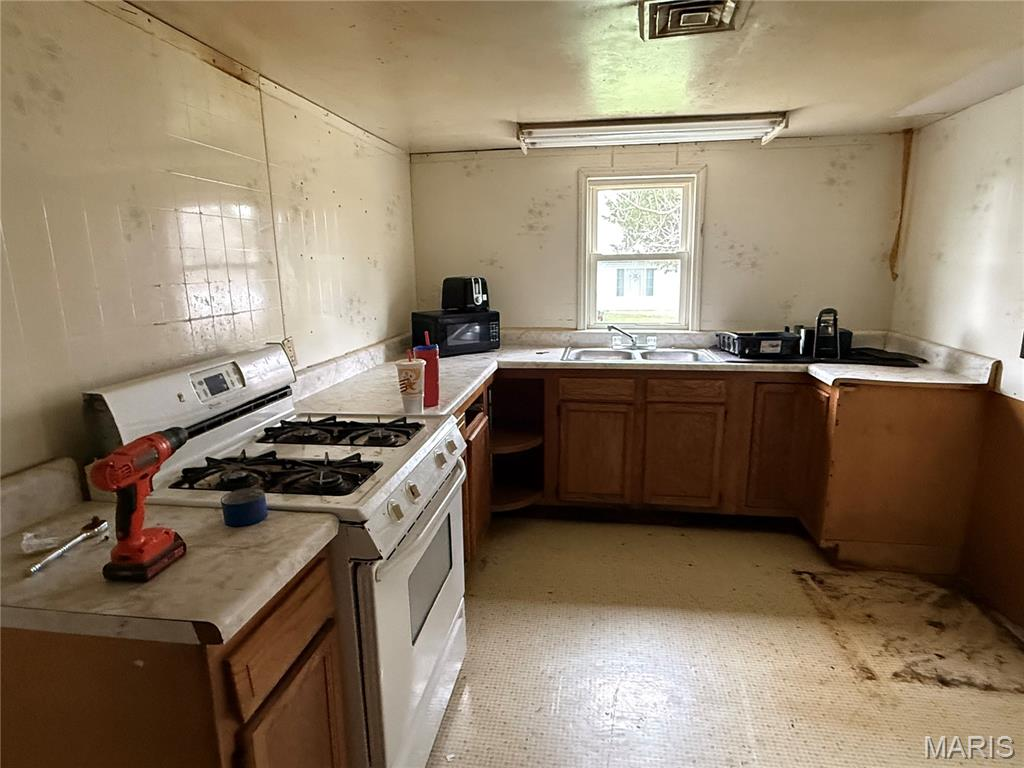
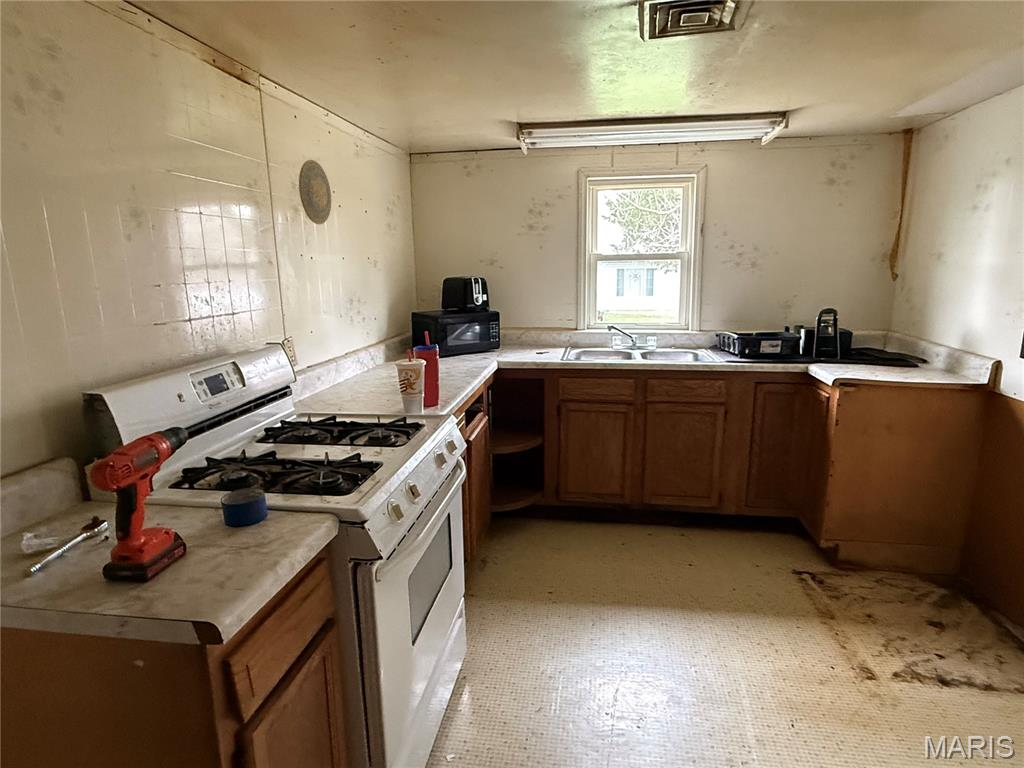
+ decorative plate [298,159,332,225]
